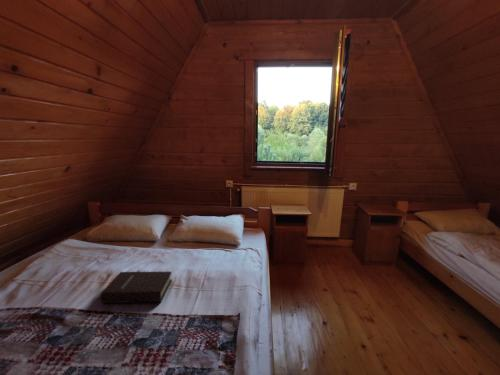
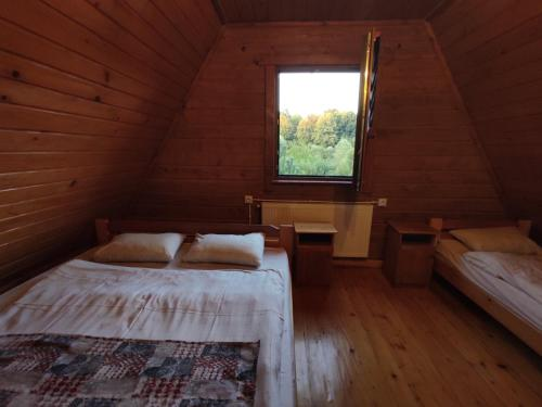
- book [100,271,173,304]
